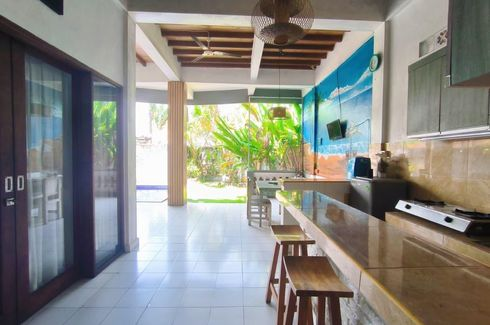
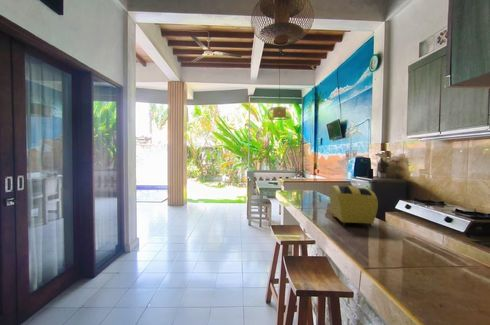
+ toaster [329,184,379,229]
